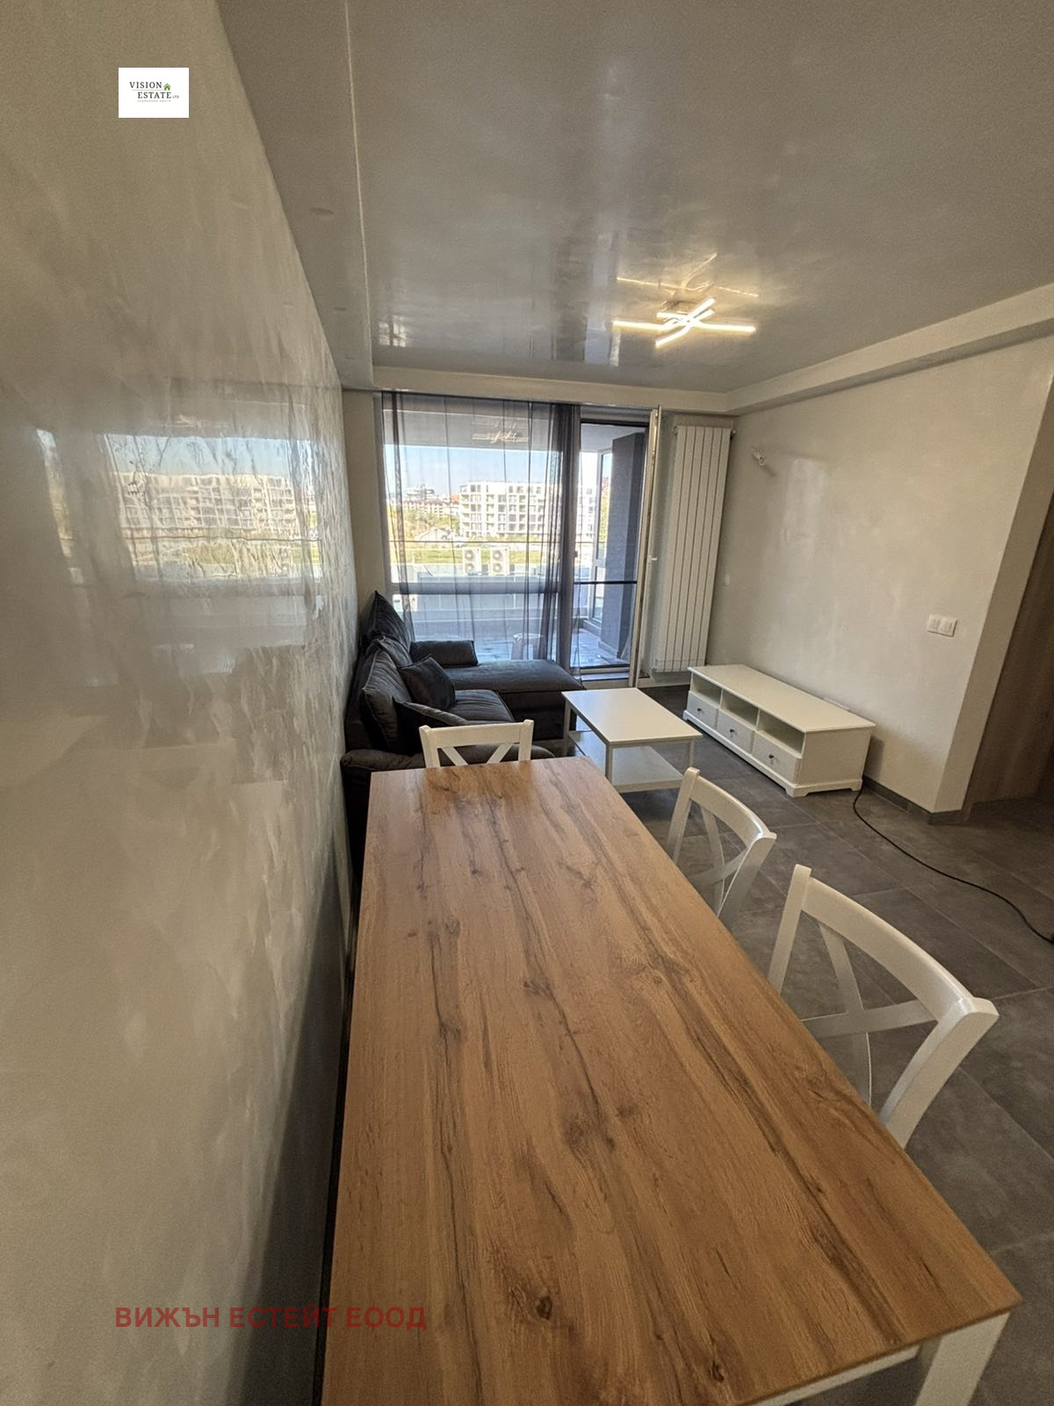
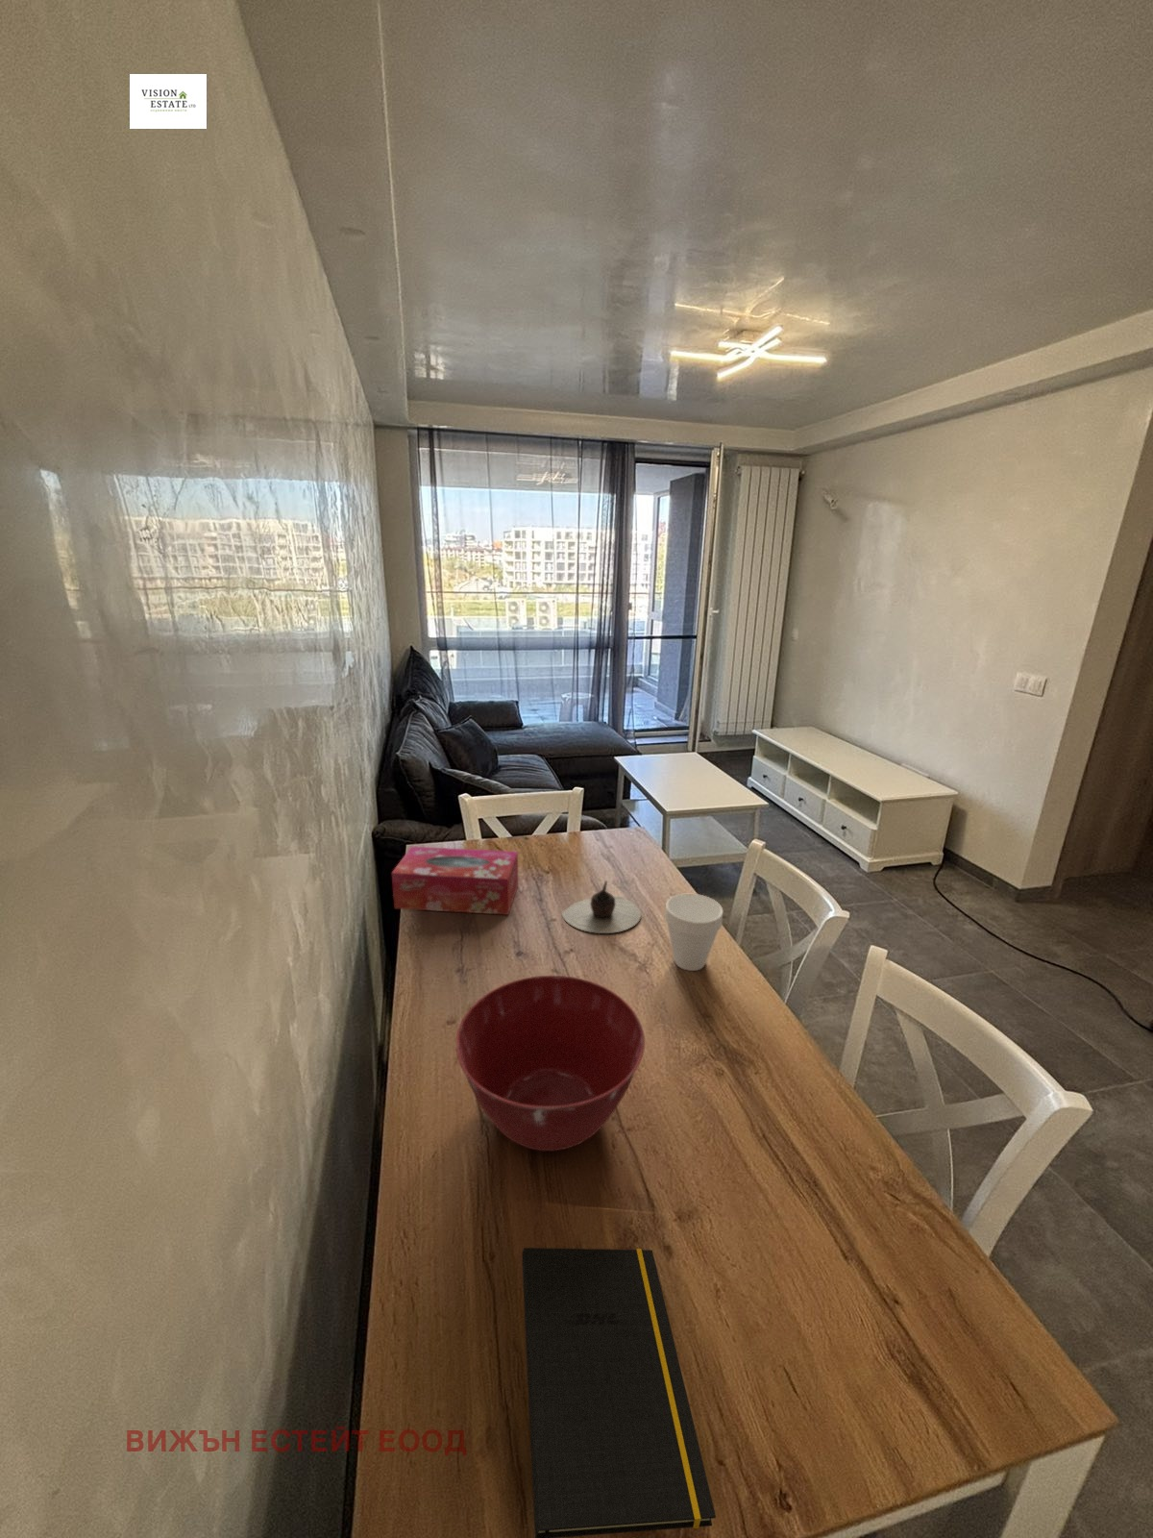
+ tissue box [391,845,518,916]
+ teapot [561,879,642,935]
+ notepad [521,1246,717,1538]
+ cup [664,893,724,971]
+ mixing bowl [454,975,646,1152]
